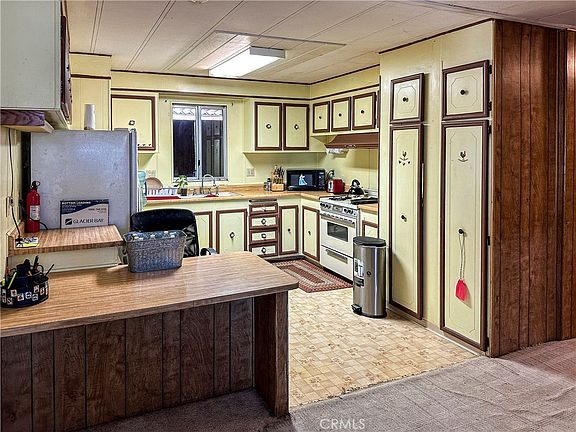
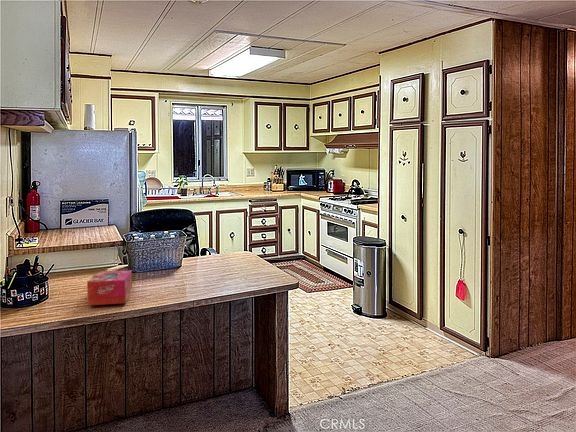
+ tissue box [86,269,133,306]
